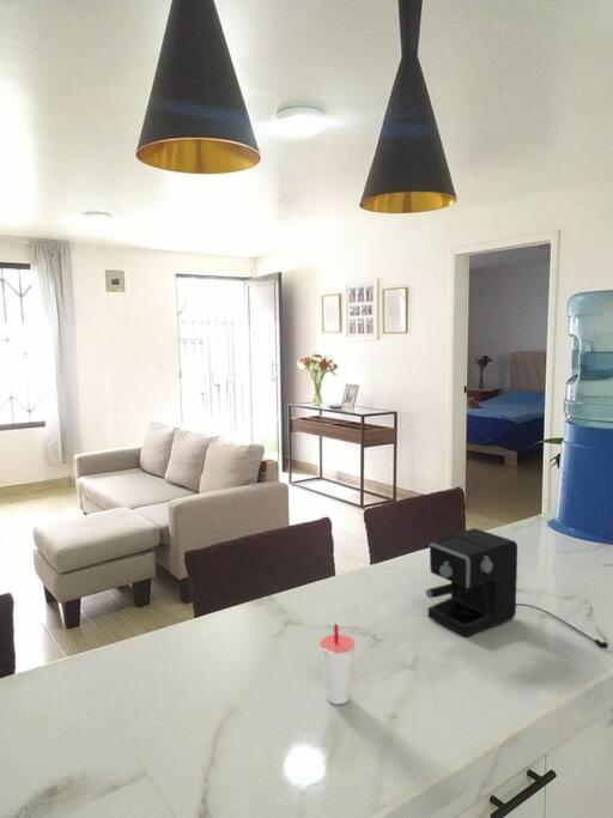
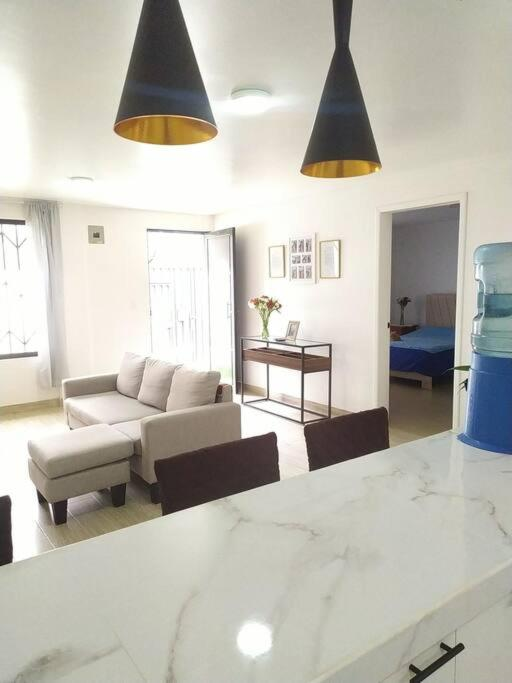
- cup [318,623,357,705]
- coffee maker [425,527,611,649]
